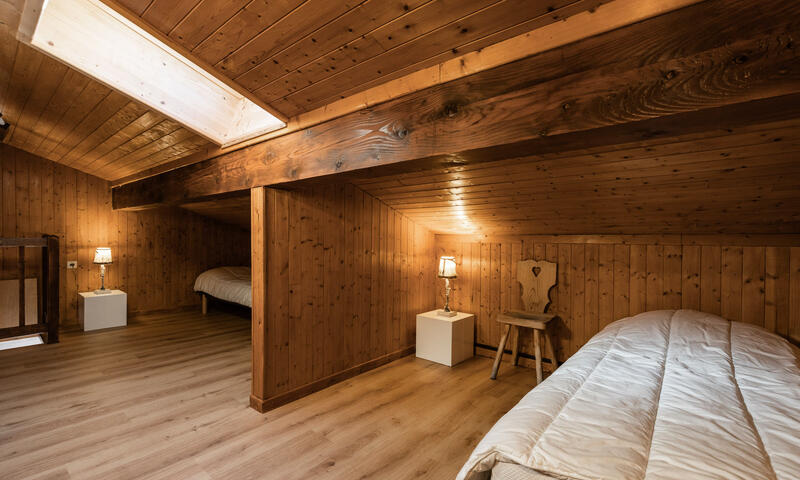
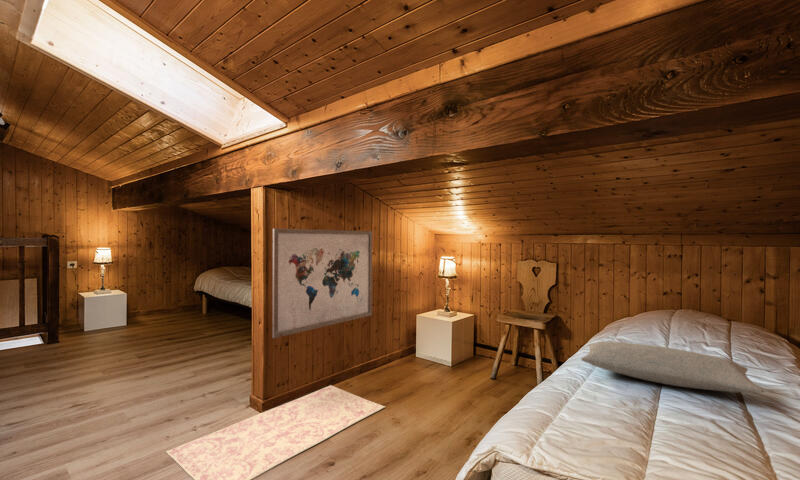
+ rug [165,384,386,480]
+ pillow [580,341,765,393]
+ wall art [271,228,373,339]
